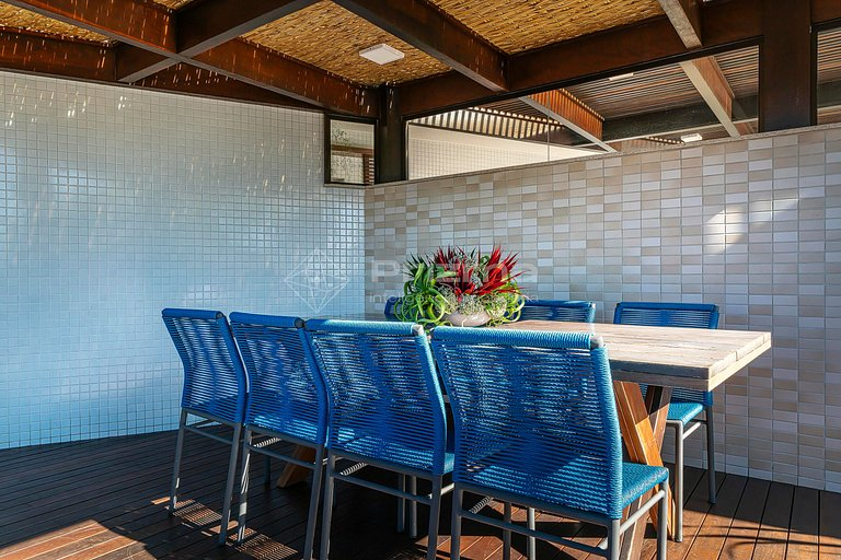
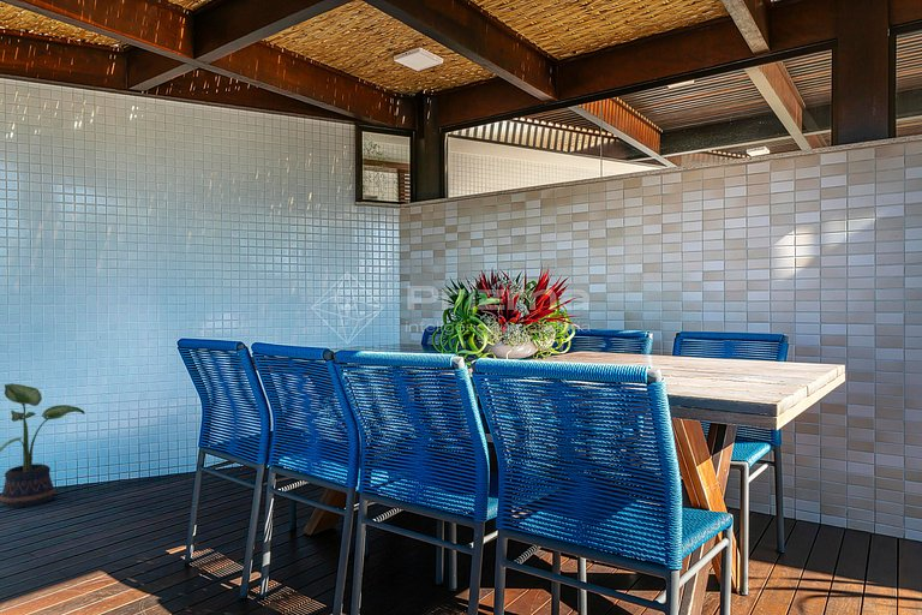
+ potted plant [0,382,85,509]
